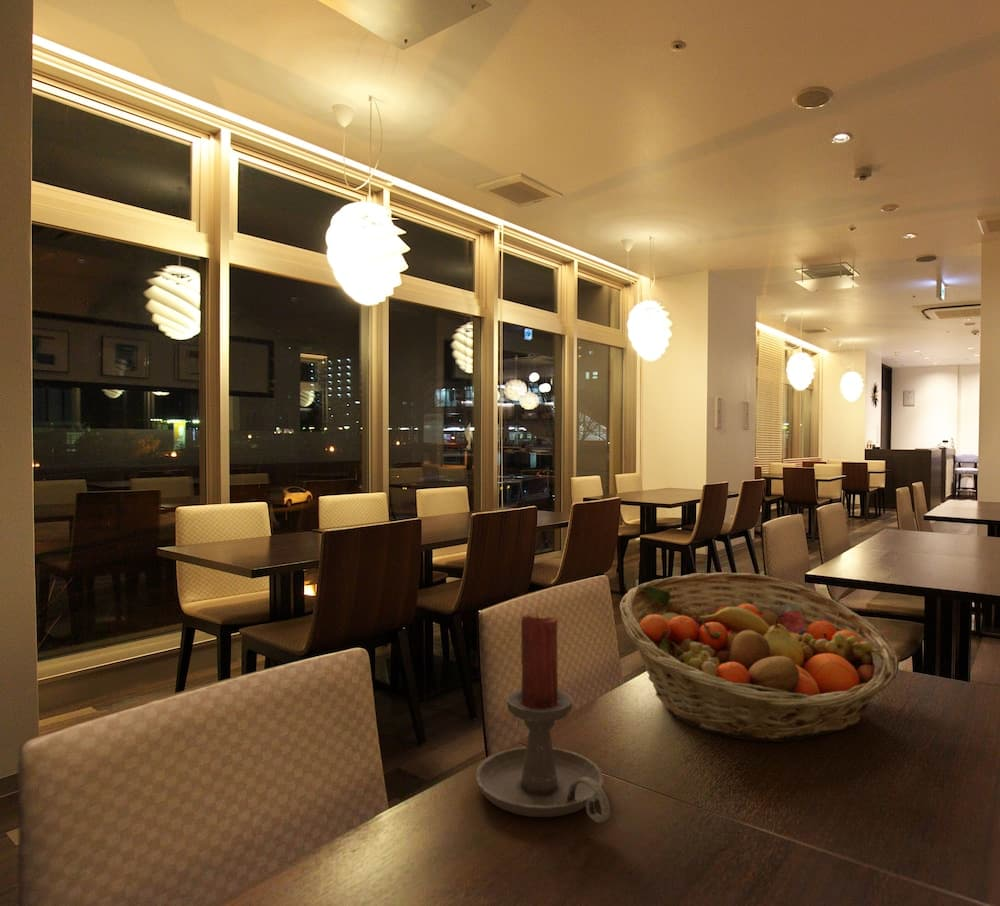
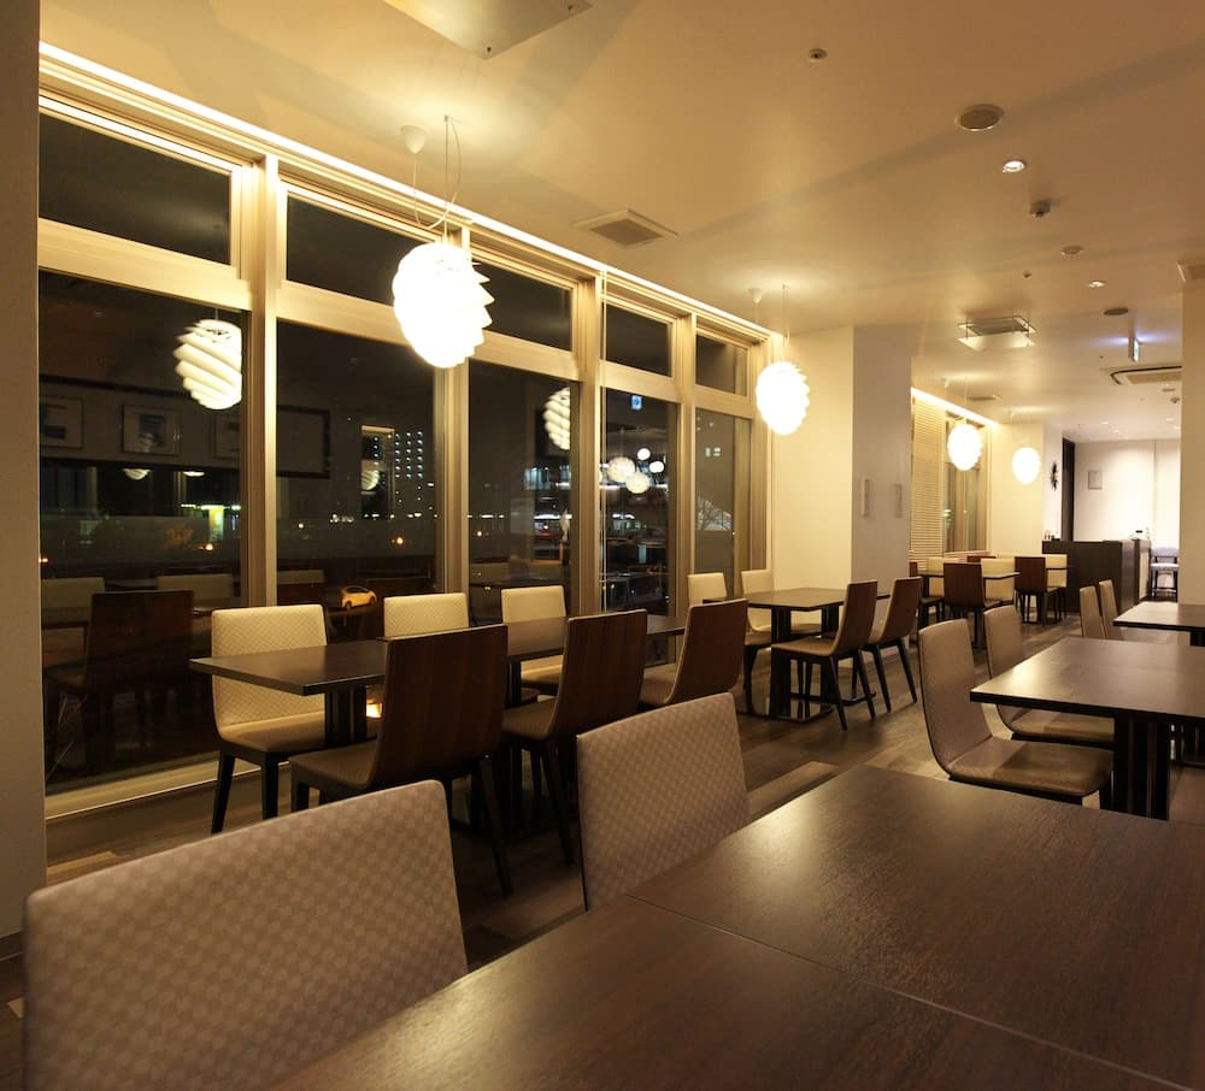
- candle holder [475,613,611,824]
- fruit basket [619,571,900,743]
